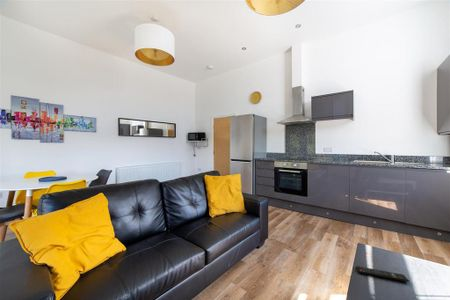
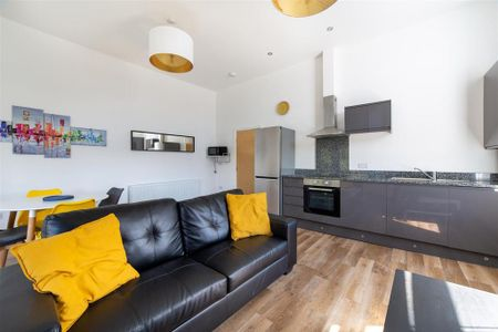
- remote control [355,265,410,283]
